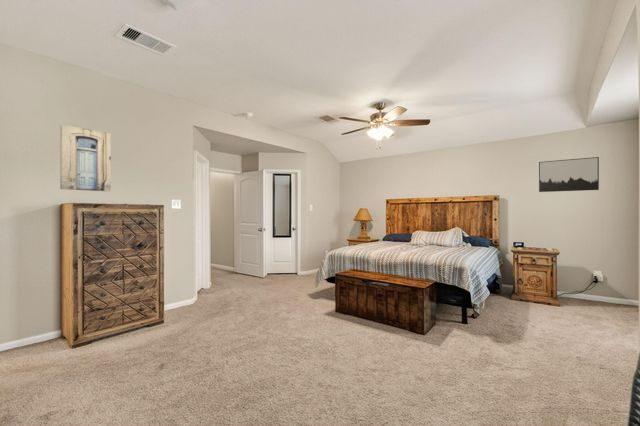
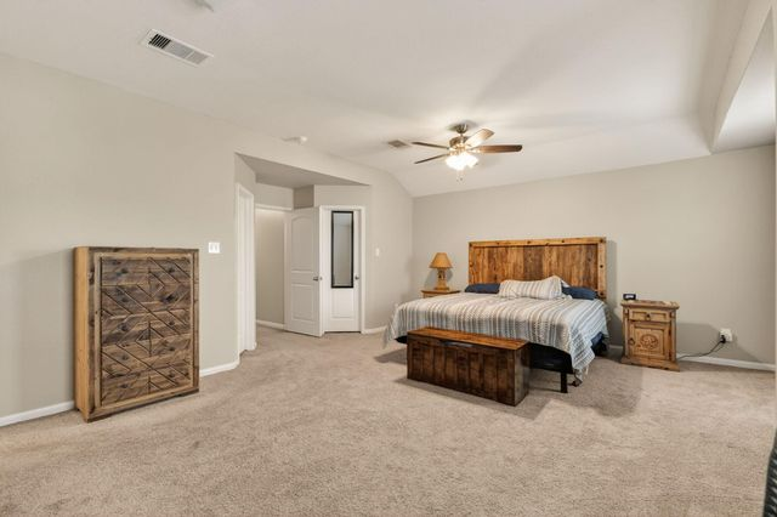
- wall art [538,156,600,193]
- wall art [59,124,112,192]
